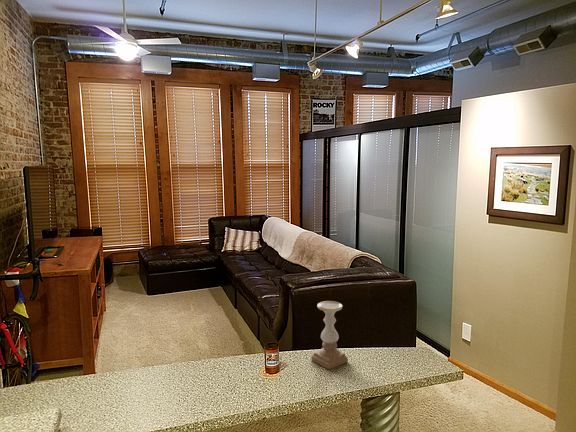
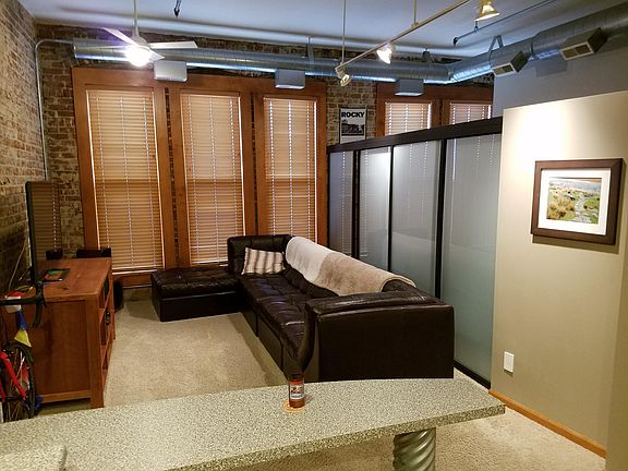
- candle holder [310,300,349,371]
